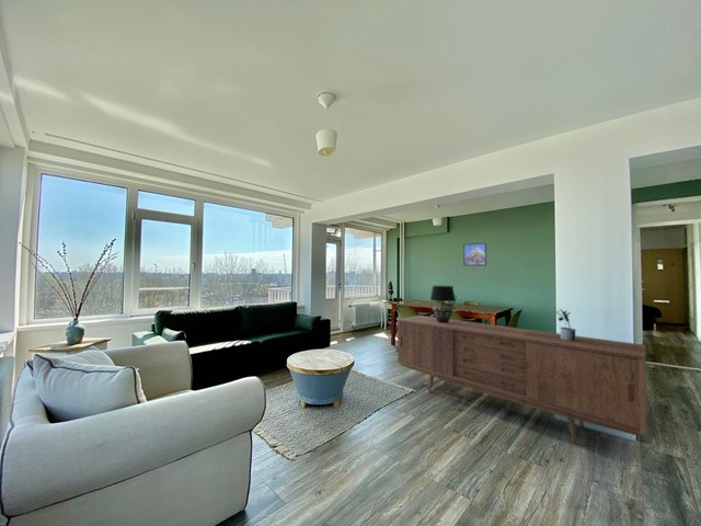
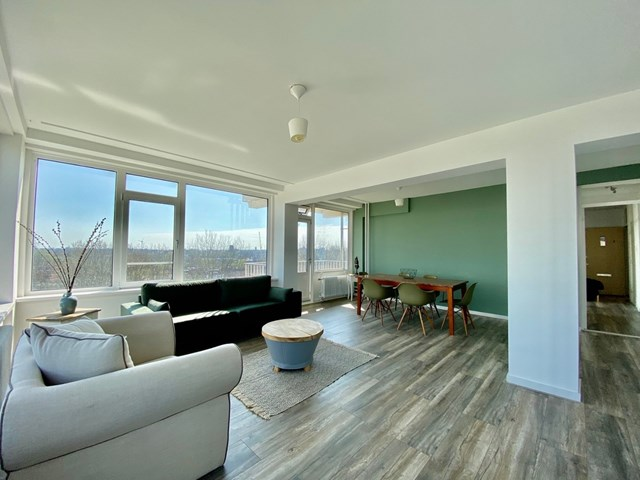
- potted plant [554,309,577,341]
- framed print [462,242,487,267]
- table lamp [429,285,457,323]
- sideboard [397,315,648,445]
